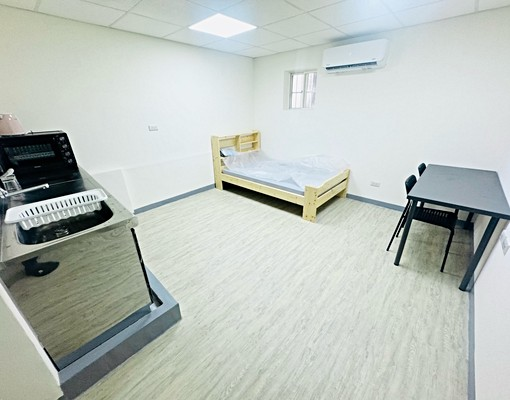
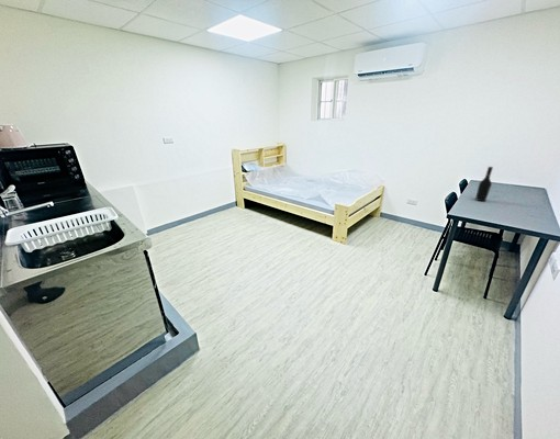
+ wine bottle [474,166,494,202]
